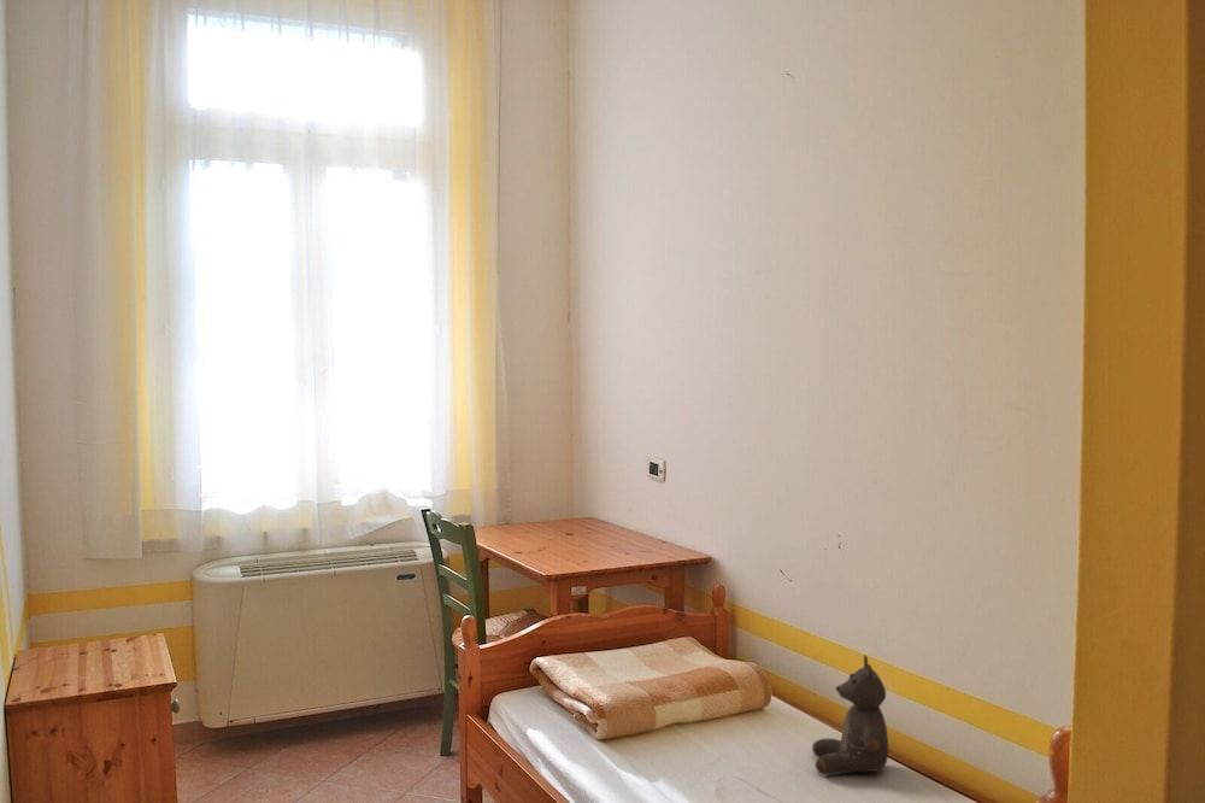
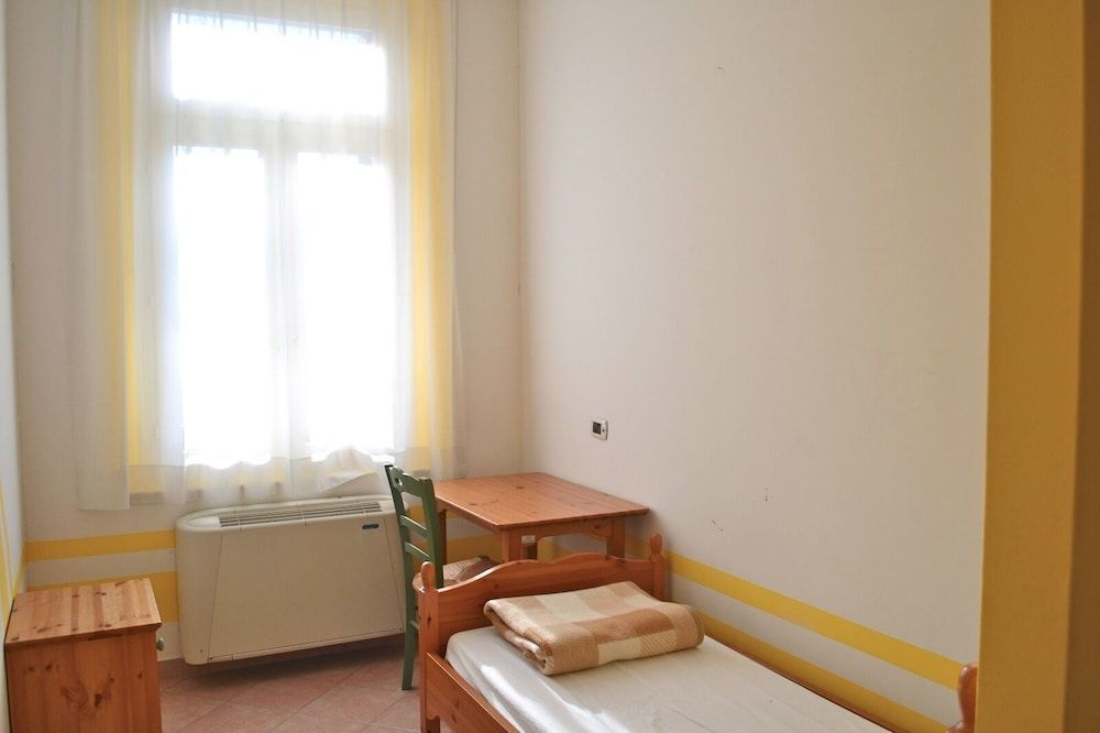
- stuffed bear [811,653,889,775]
